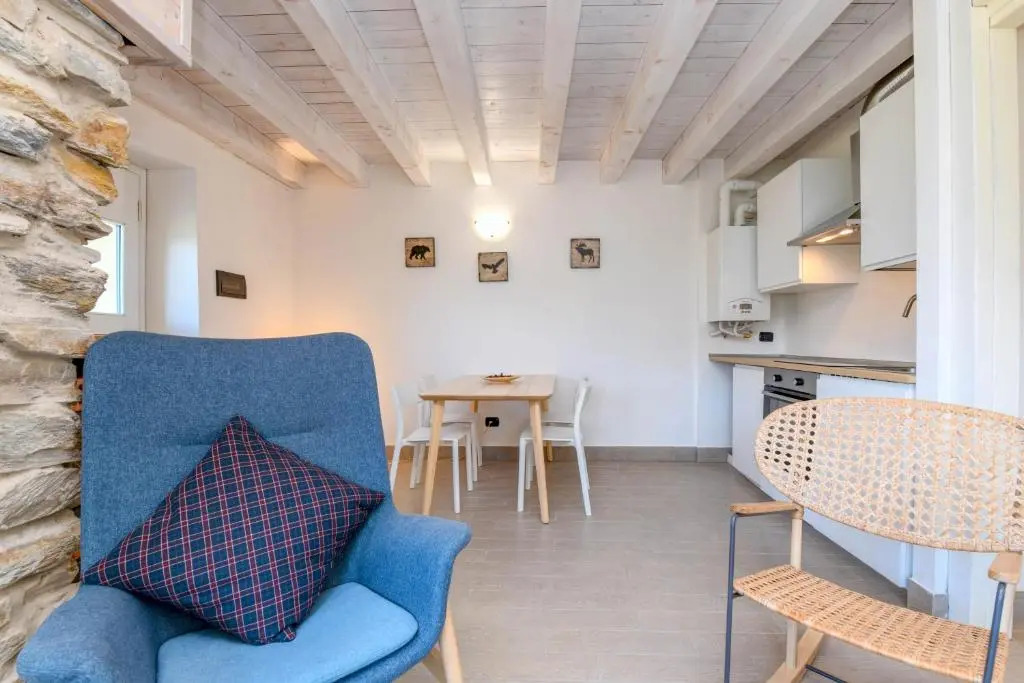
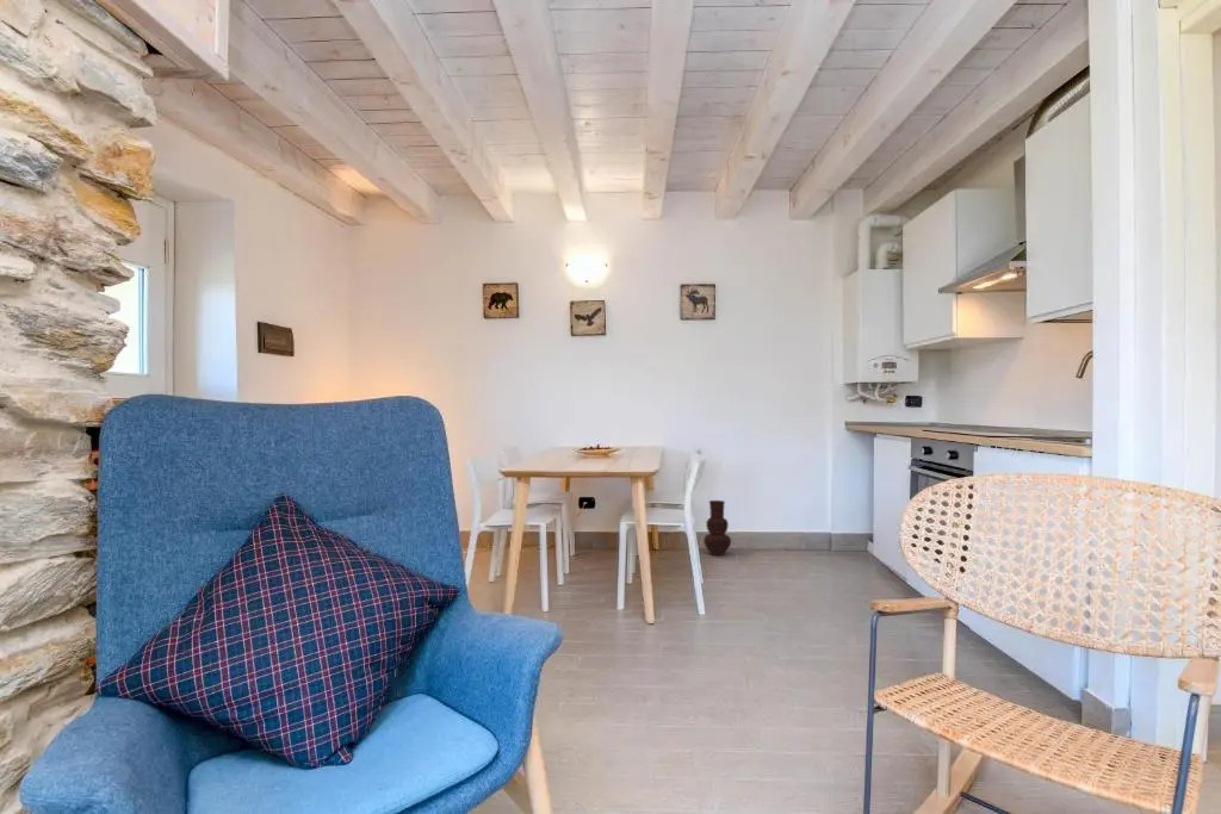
+ vase [702,499,732,557]
